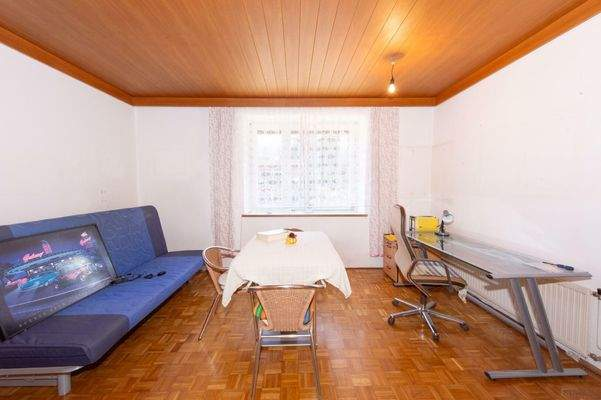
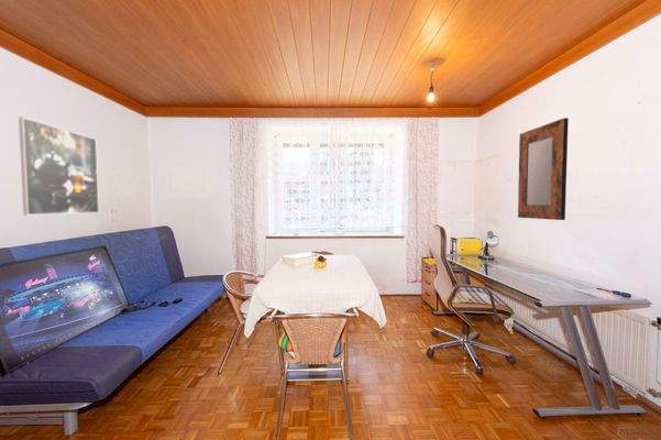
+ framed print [18,117,100,216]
+ home mirror [517,117,570,221]
